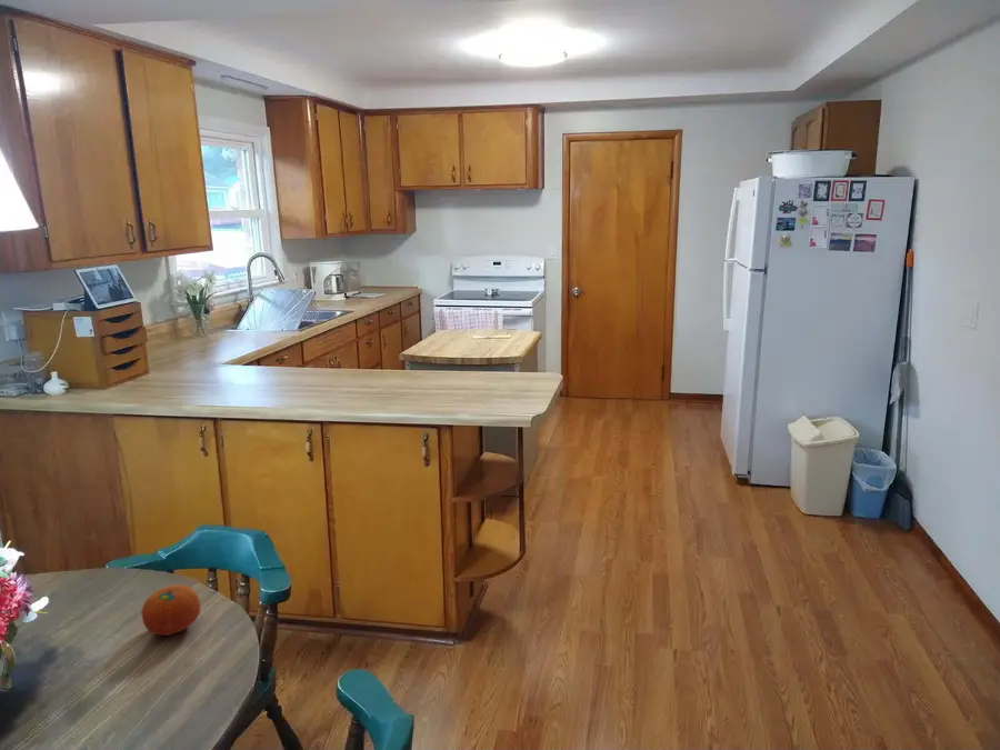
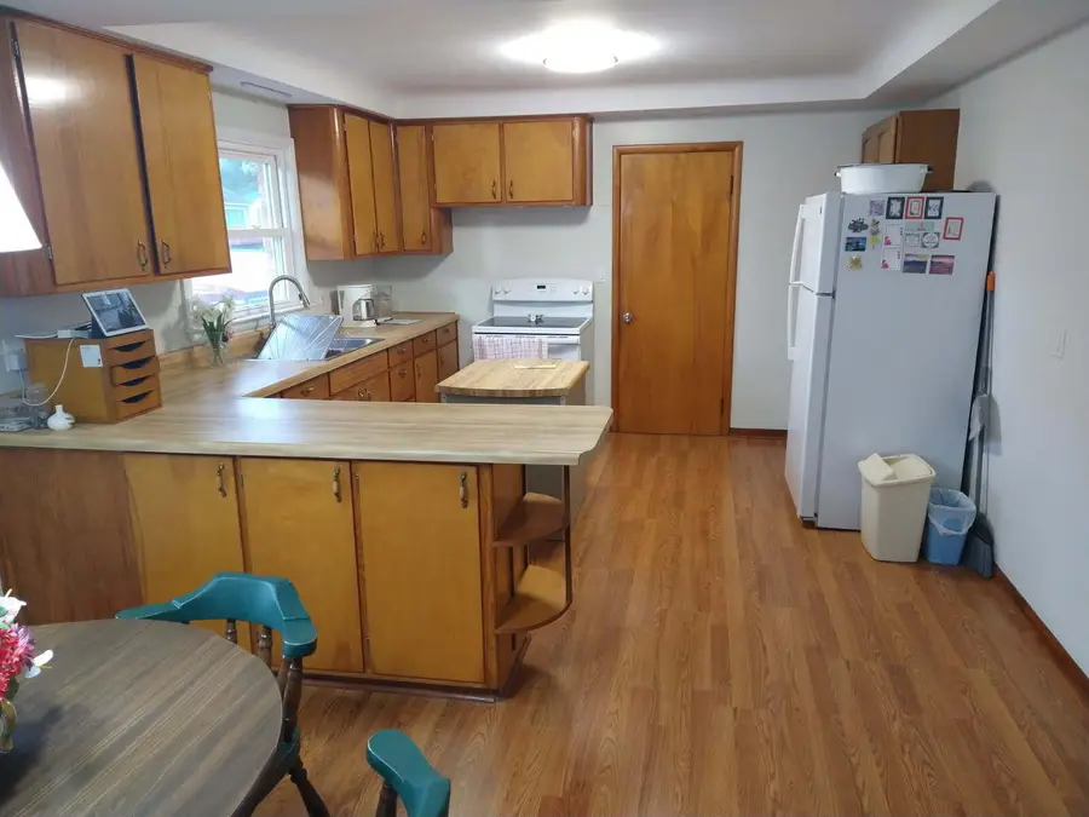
- fruit [140,584,202,637]
